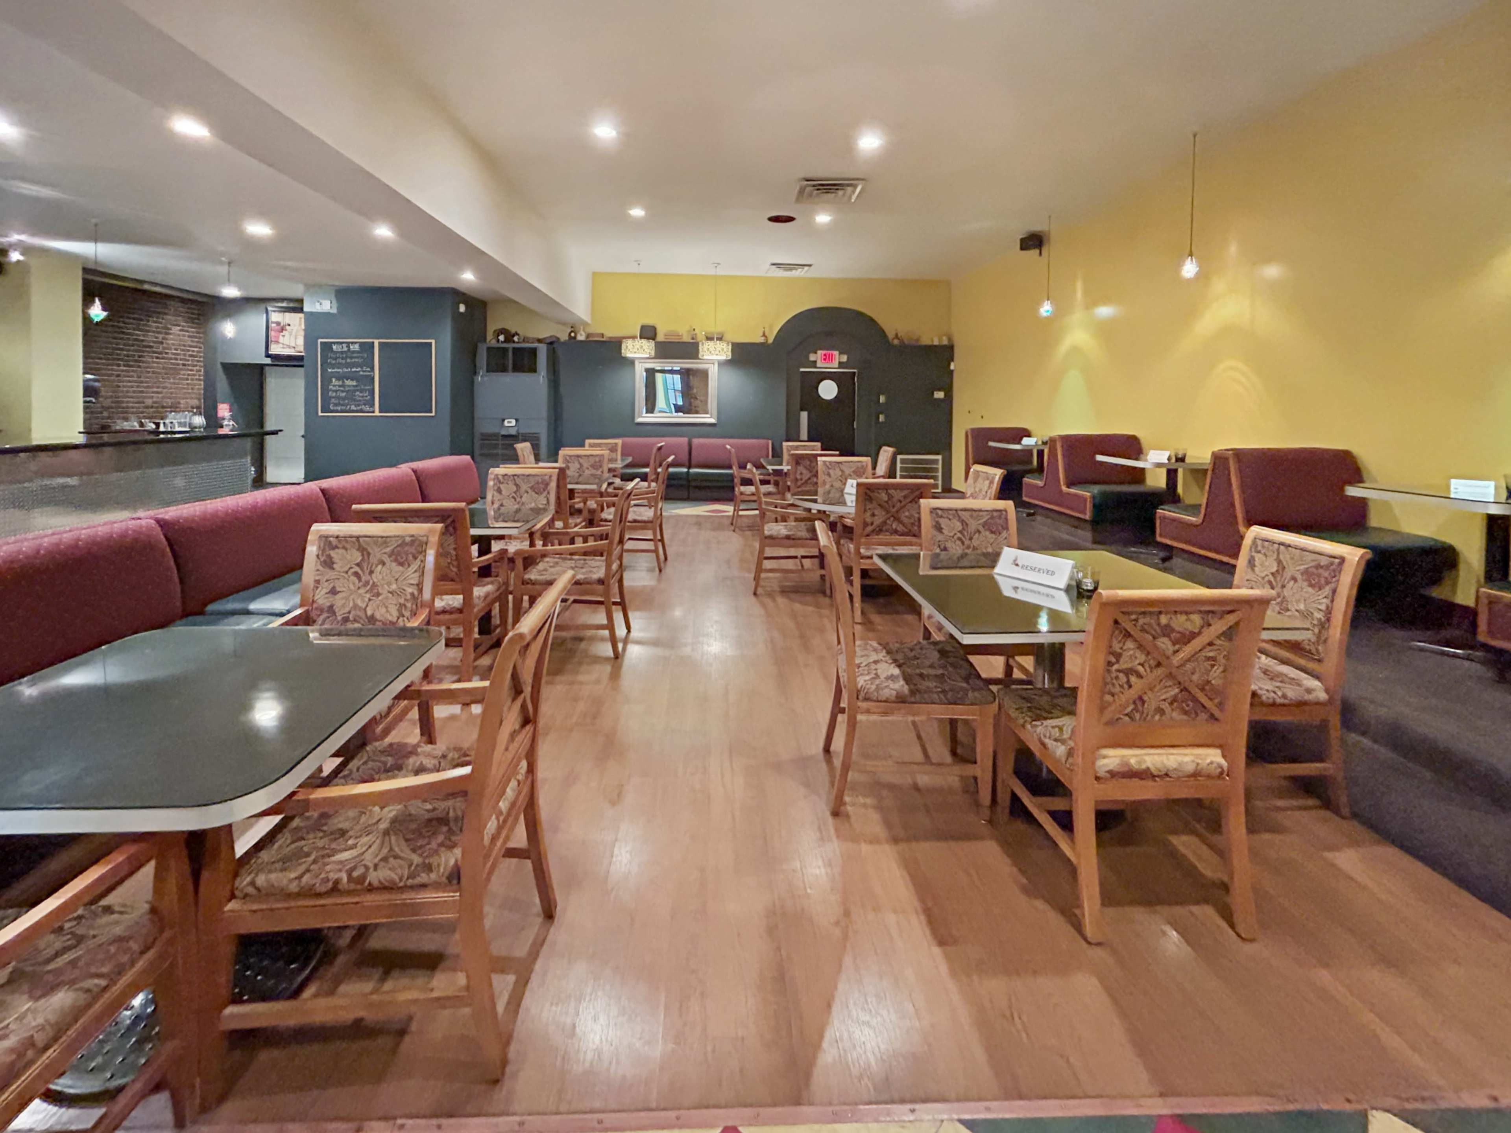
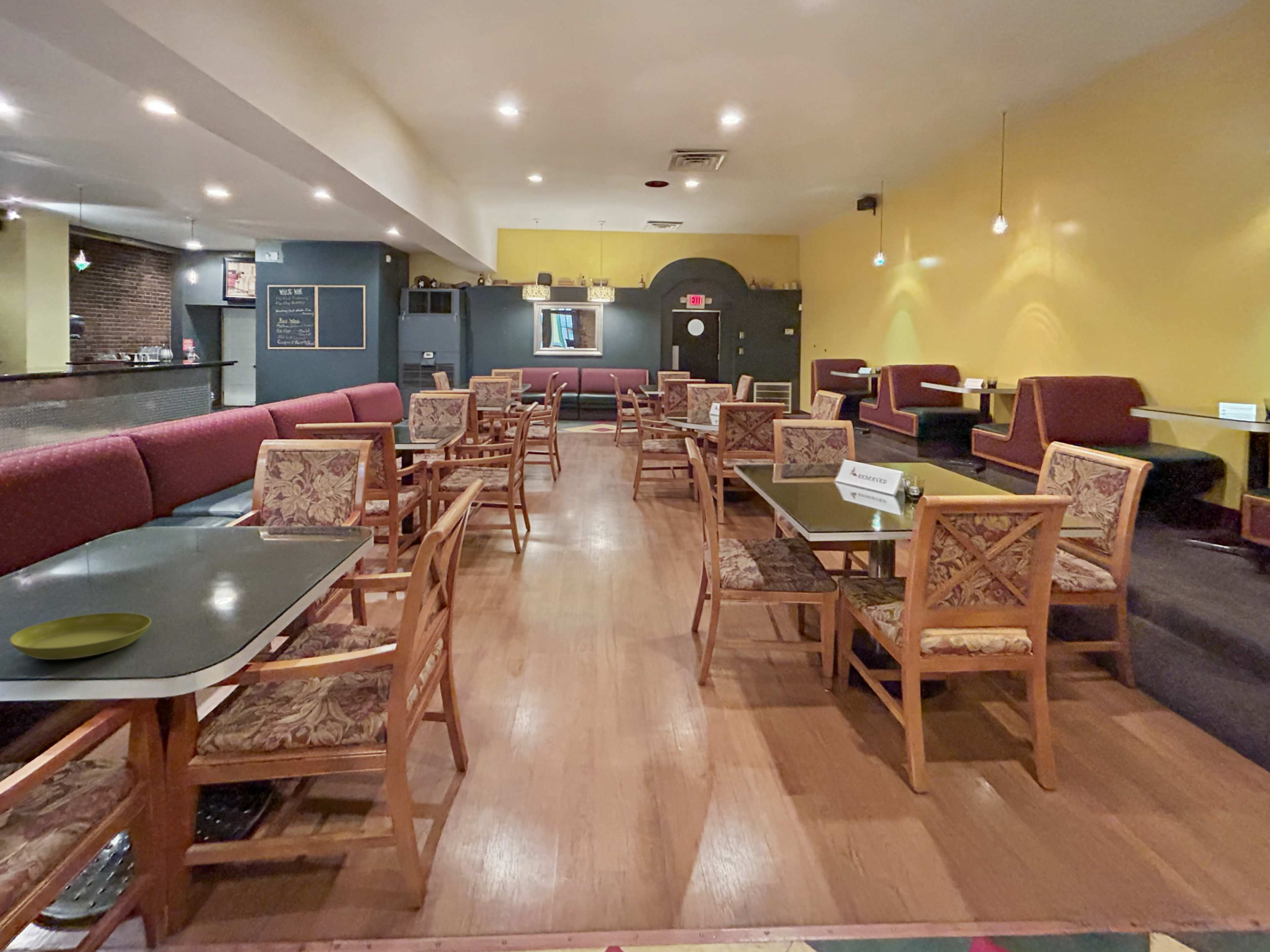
+ saucer [9,612,151,660]
